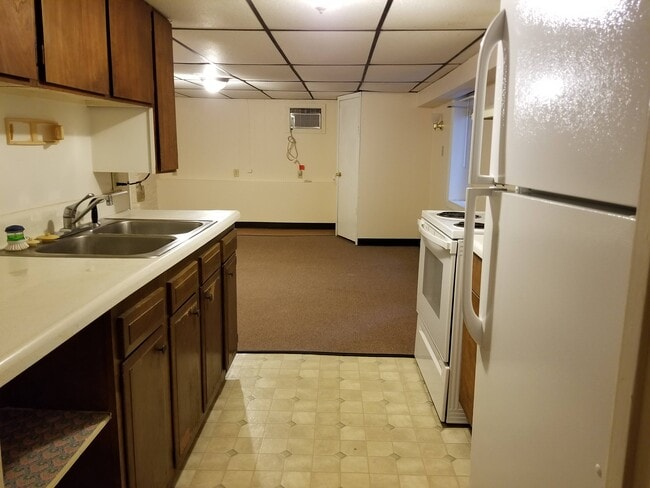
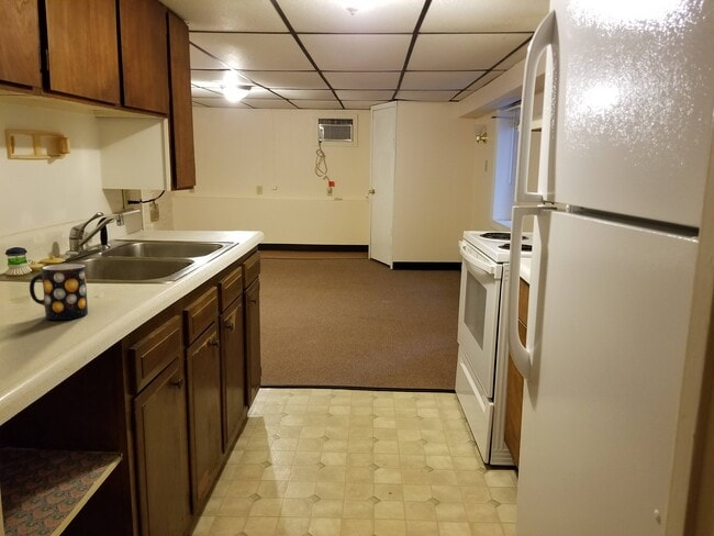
+ mug [29,263,89,321]
